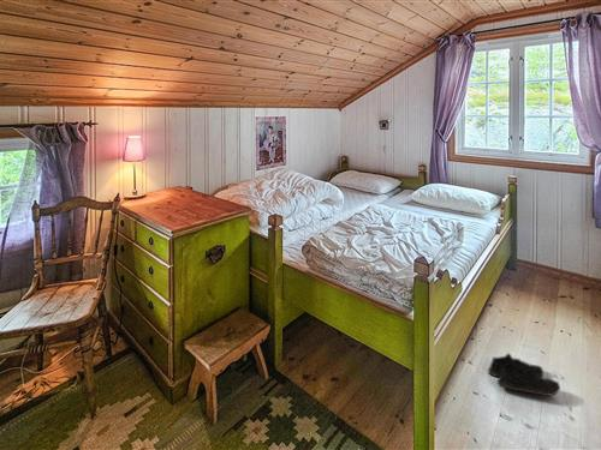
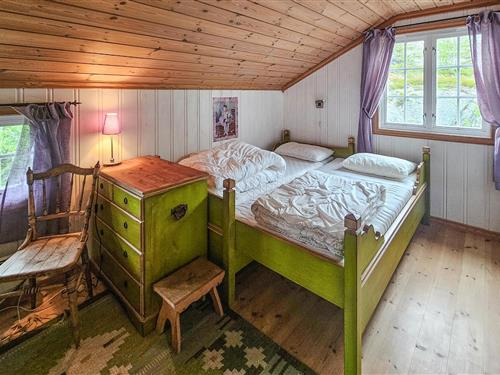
- shoe [487,352,561,397]
